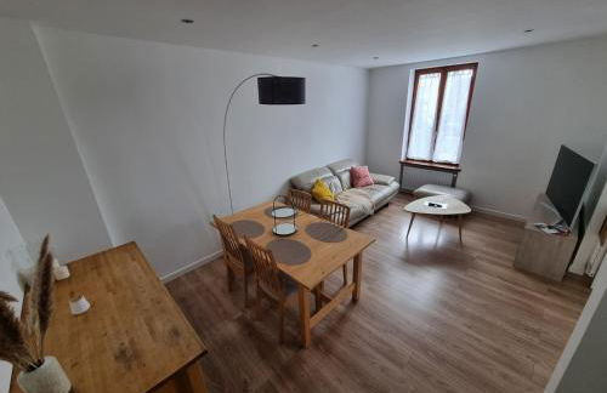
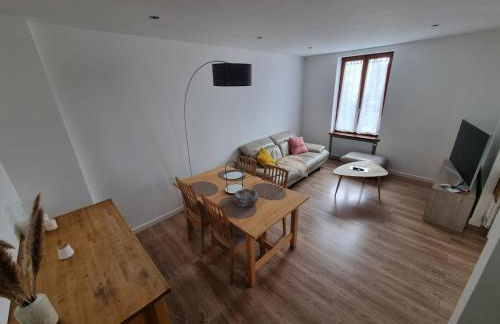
+ decorative bowl [231,188,259,208]
